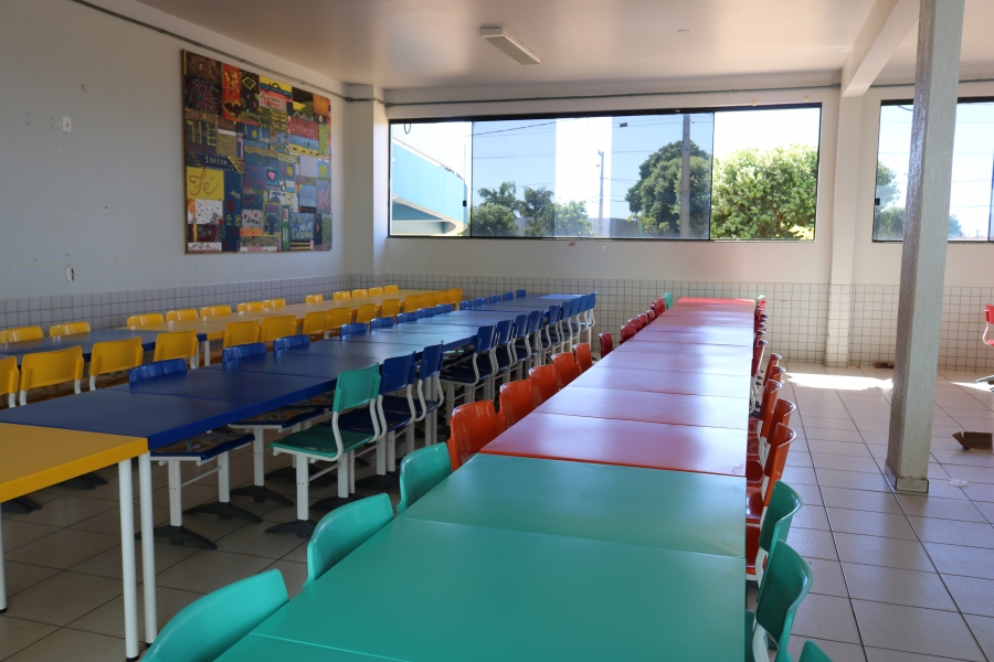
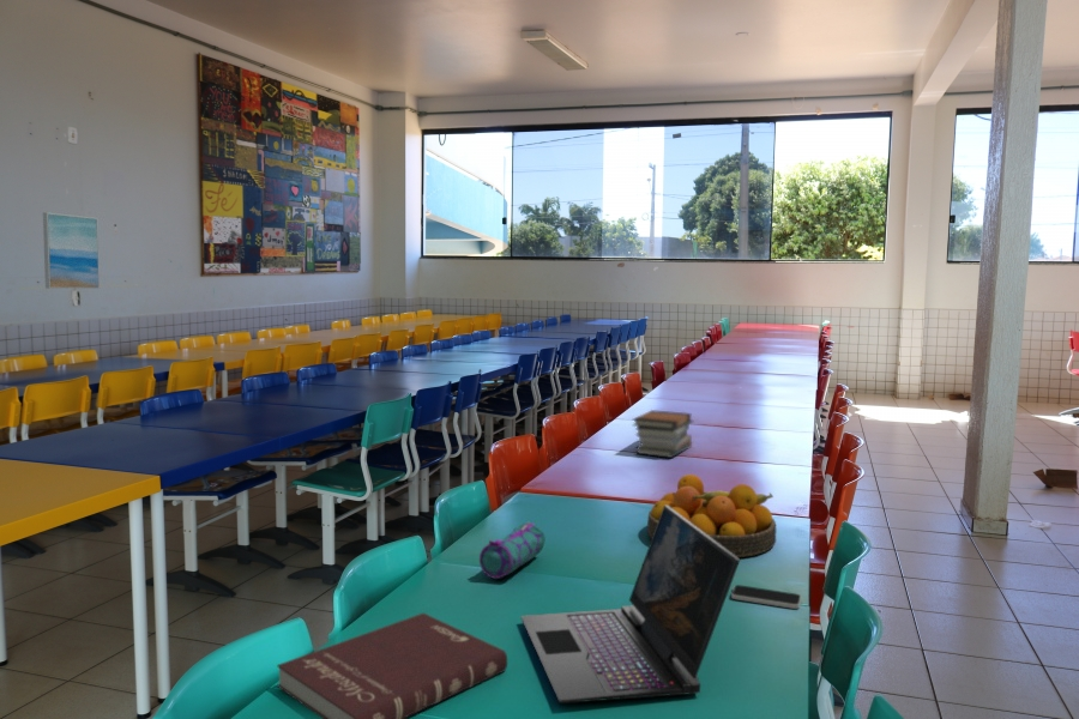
+ pencil case [478,521,545,580]
+ fruit bowl [646,473,778,558]
+ wall art [42,211,101,290]
+ smartphone [730,584,802,610]
+ book stack [631,409,694,459]
+ book [276,612,508,719]
+ laptop [519,506,741,705]
